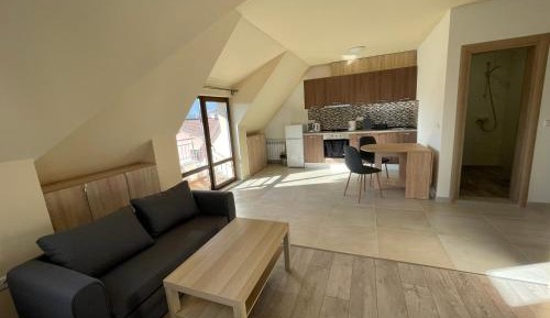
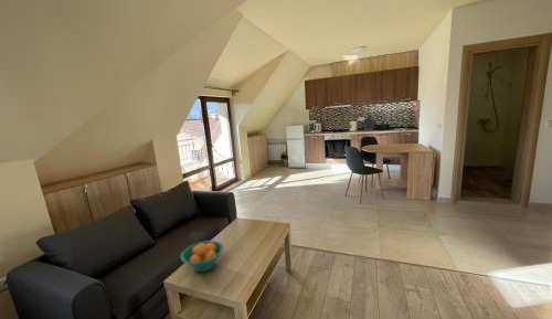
+ fruit bowl [180,240,225,273]
